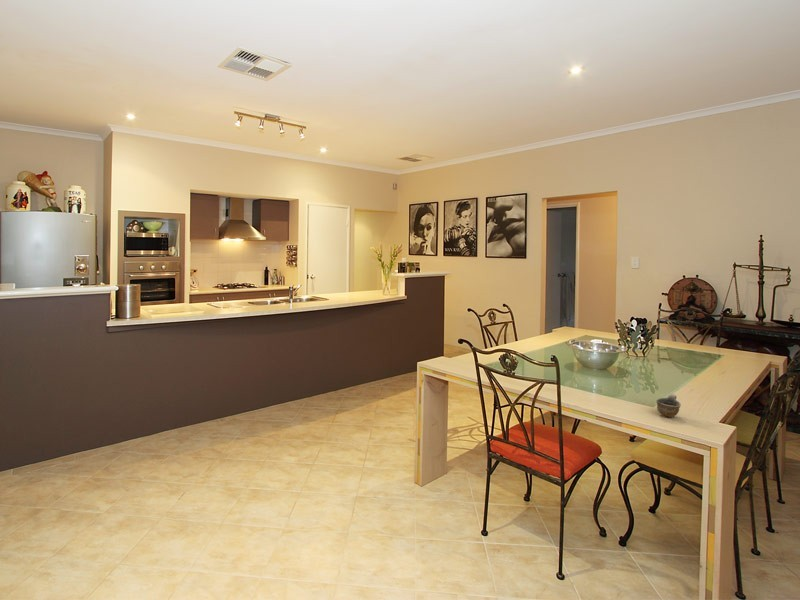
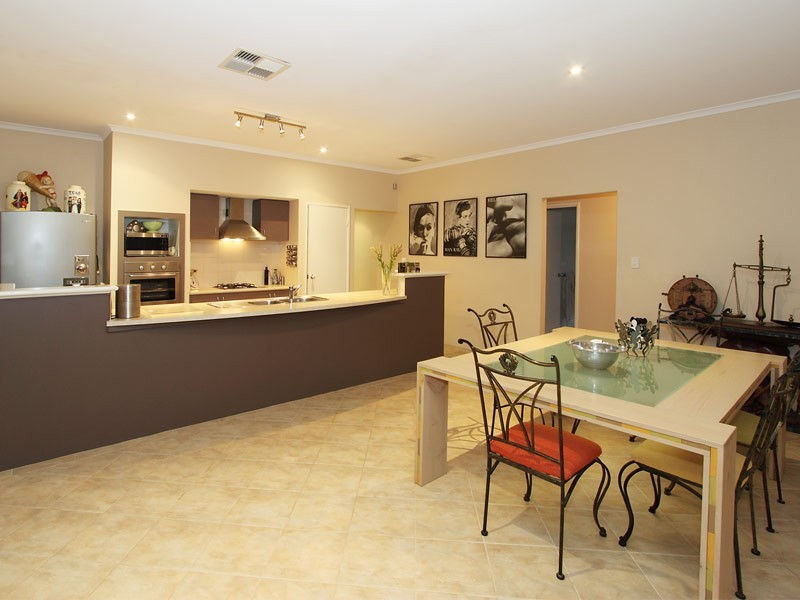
- cup [655,393,682,418]
